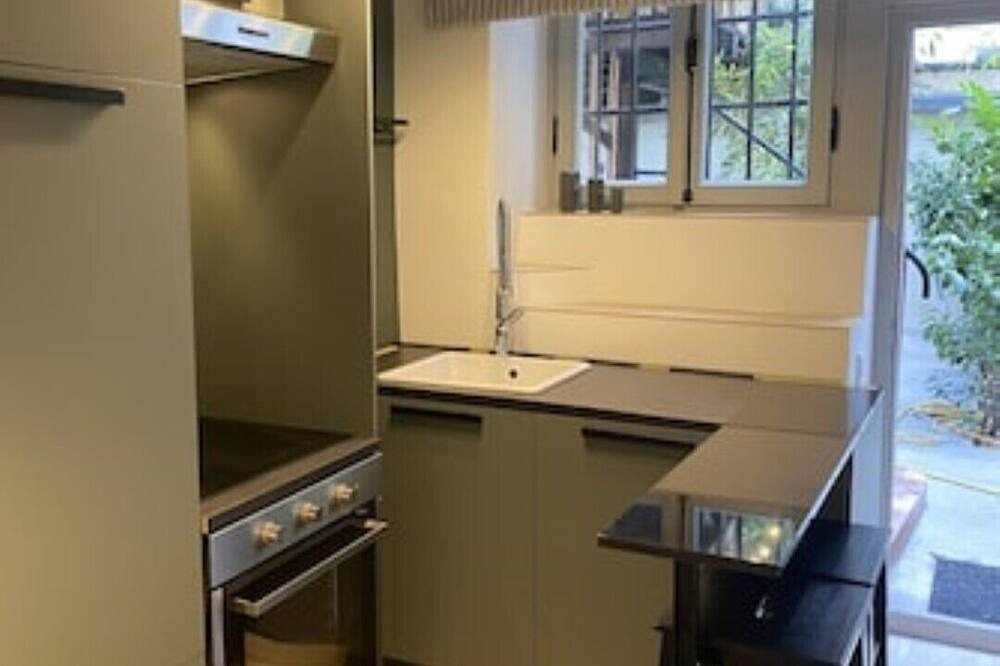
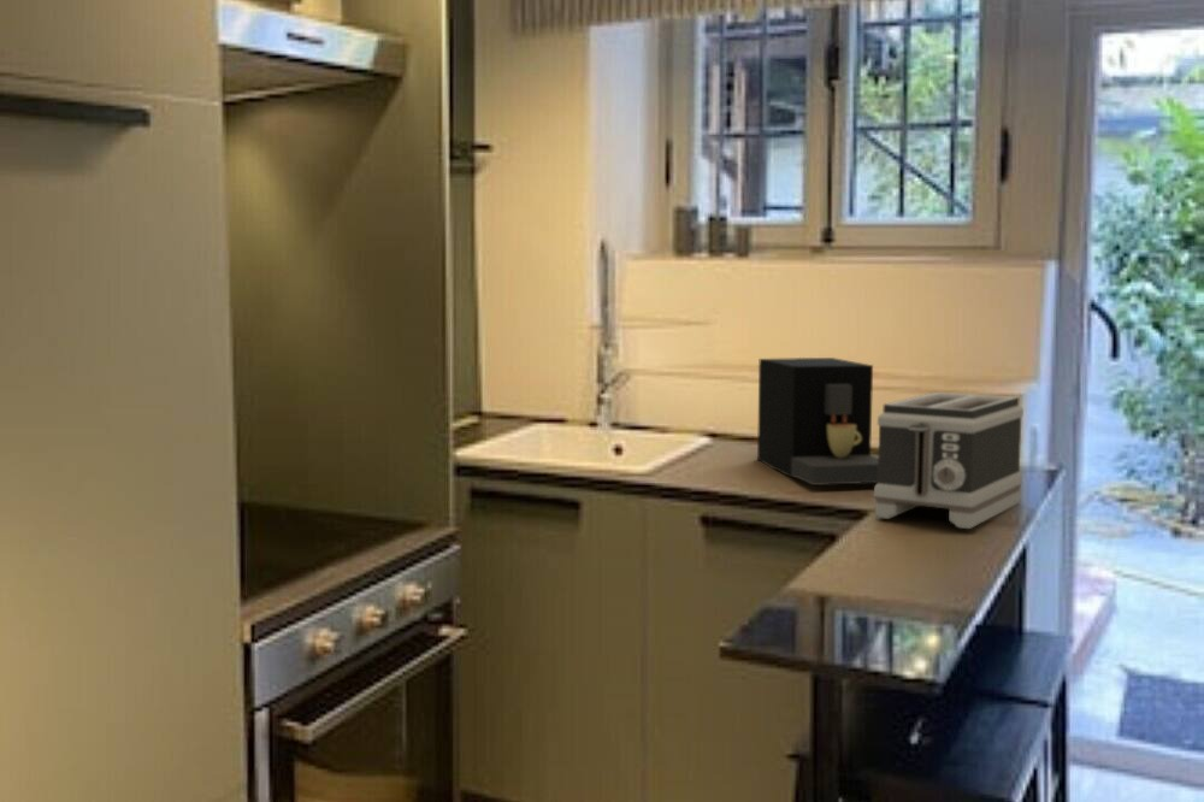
+ toaster [873,391,1025,530]
+ coffee maker [756,356,879,486]
